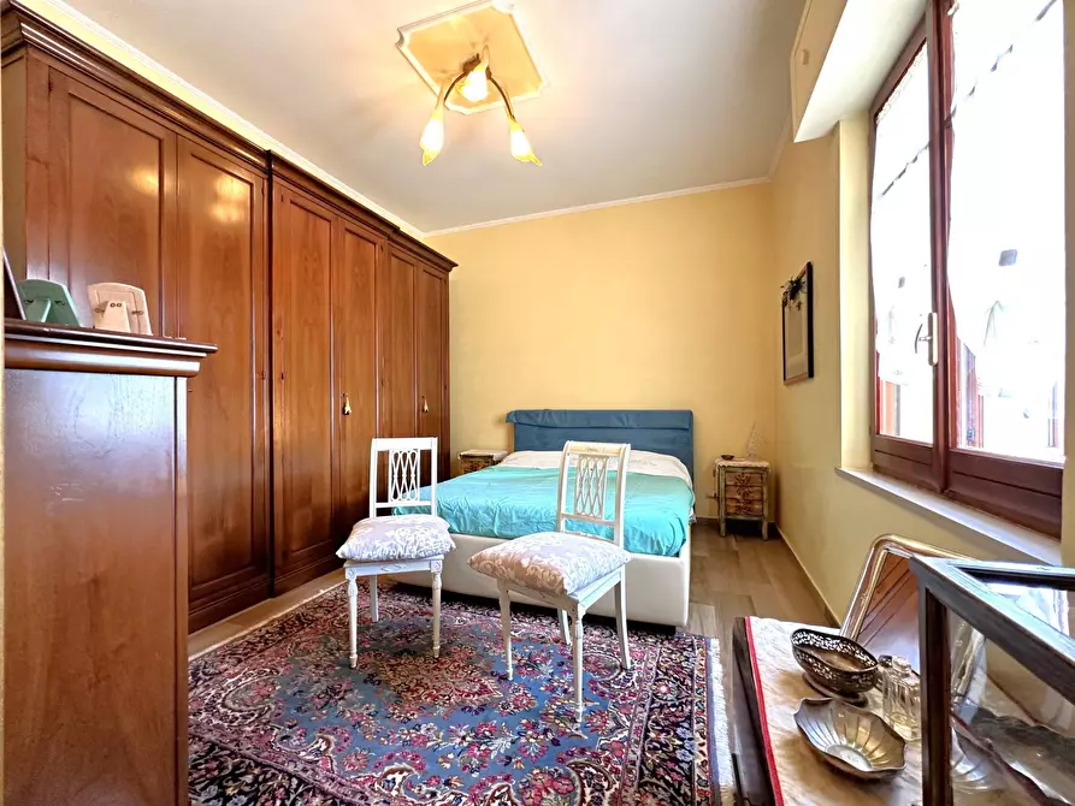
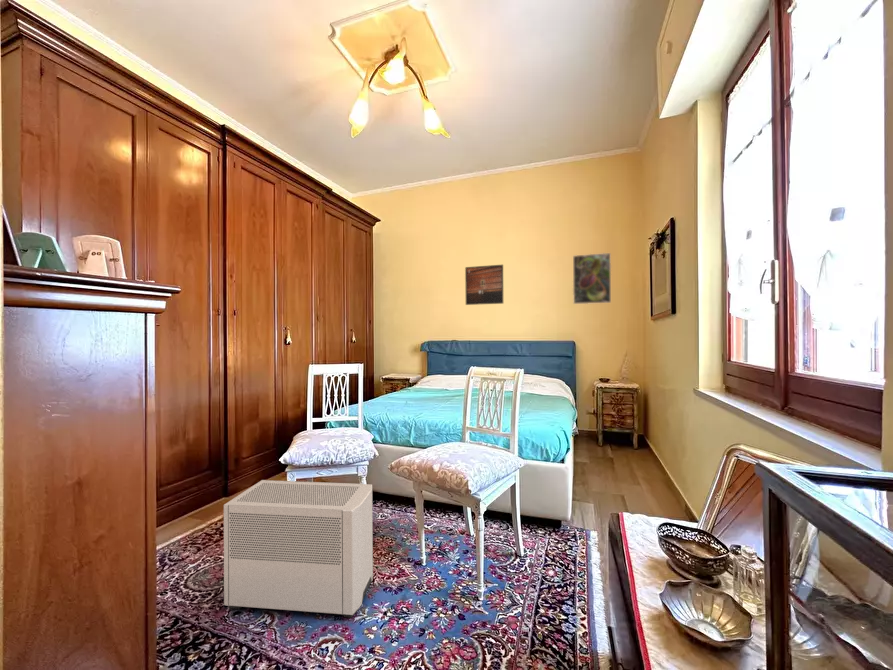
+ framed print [572,252,612,305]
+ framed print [464,264,504,306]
+ air purifier [223,479,374,619]
